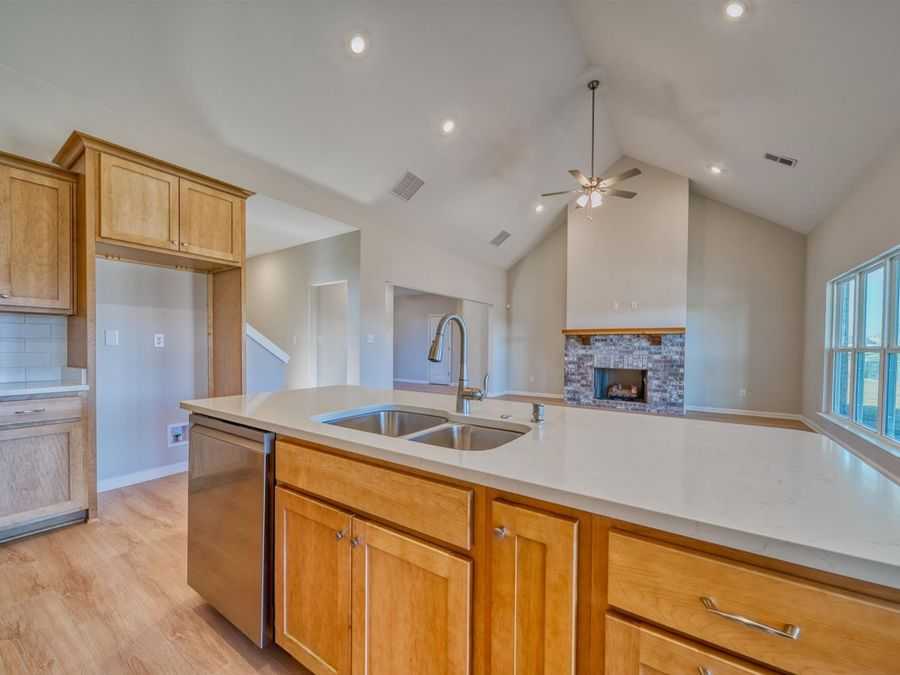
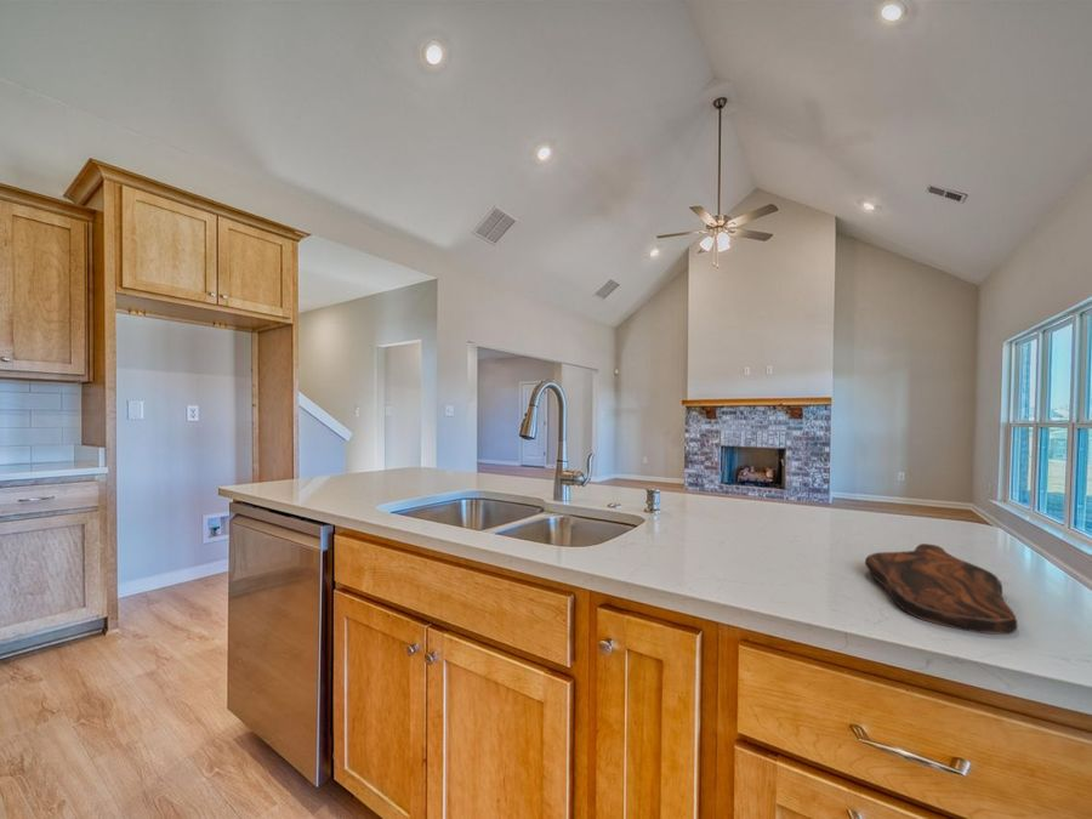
+ cutting board [864,542,1018,636]
